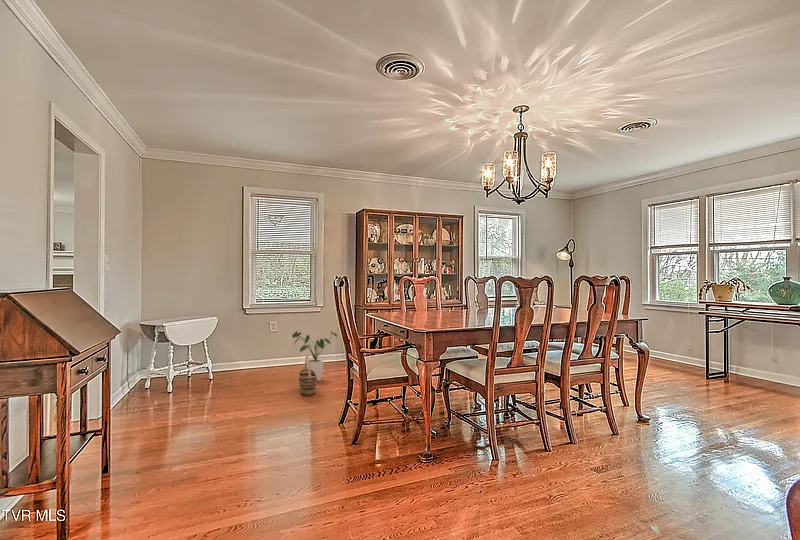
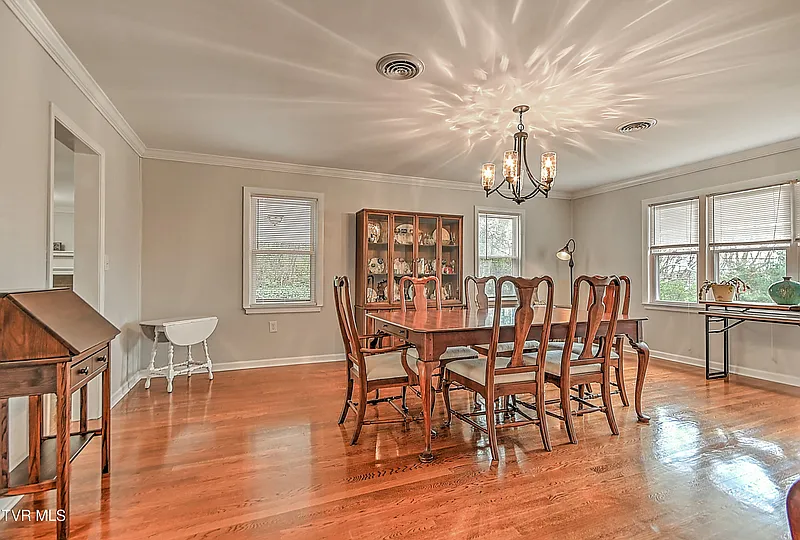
- basket [297,353,317,397]
- house plant [291,330,339,382]
